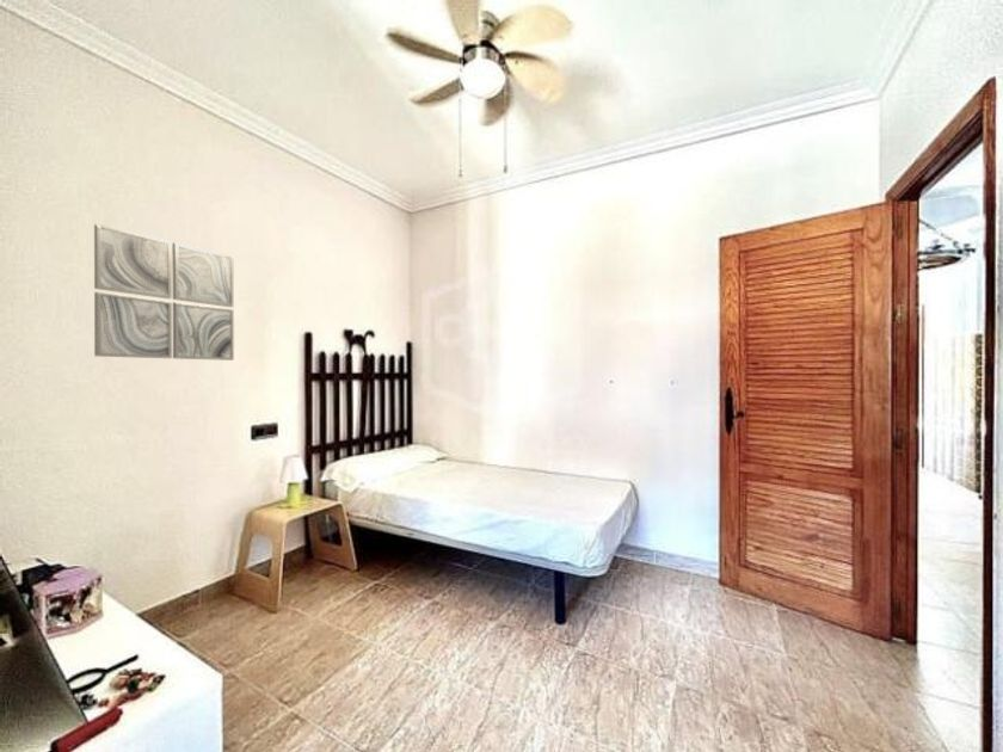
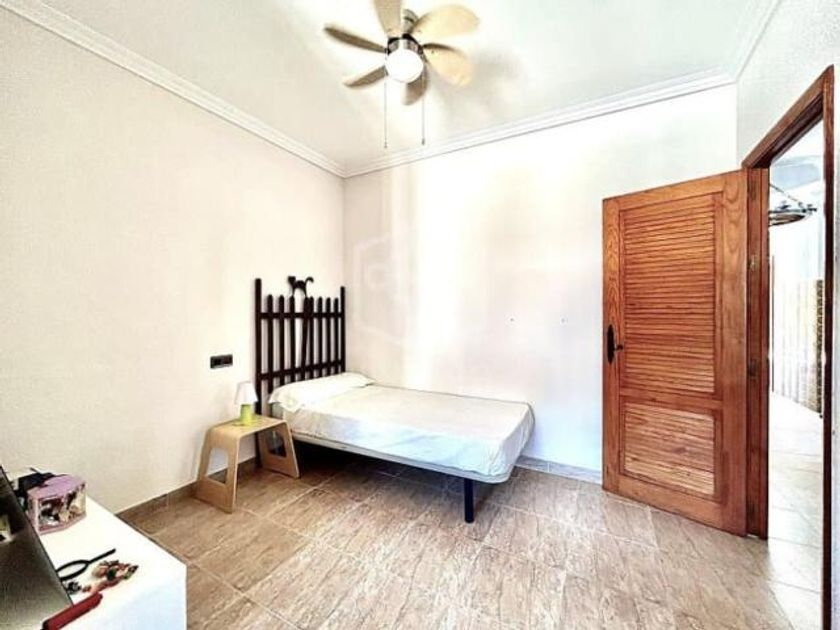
- wall art [93,223,235,362]
